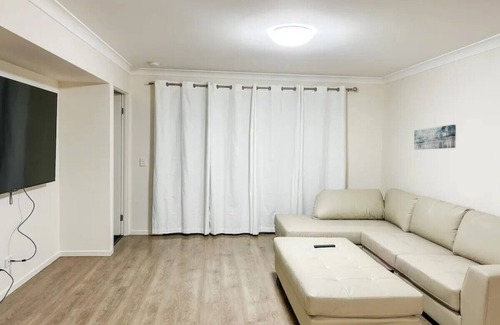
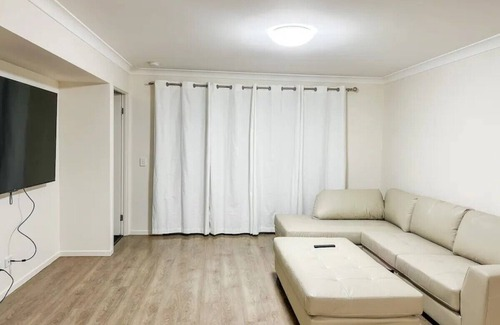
- wall art [413,124,457,151]
